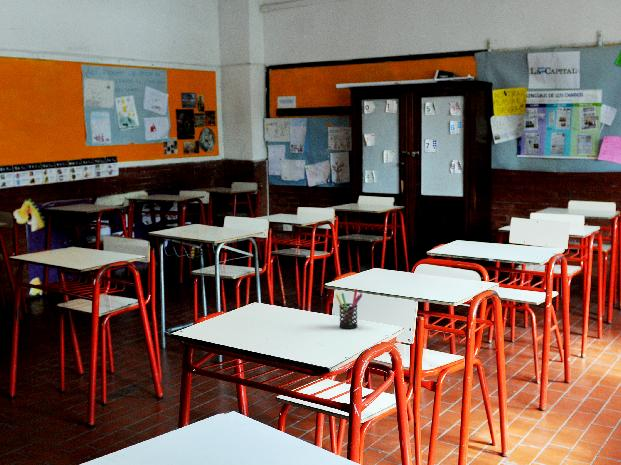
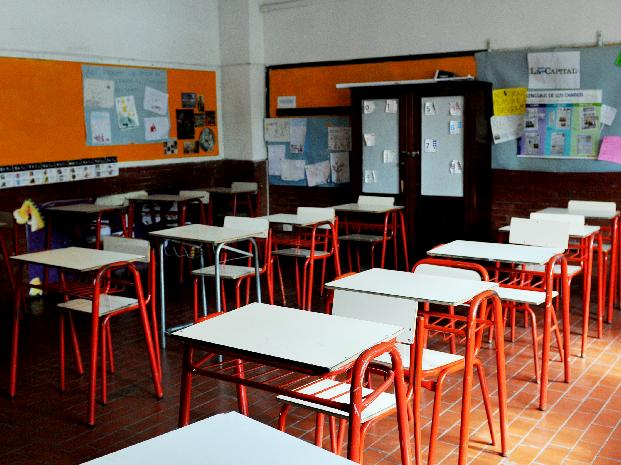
- pen holder [335,288,363,330]
